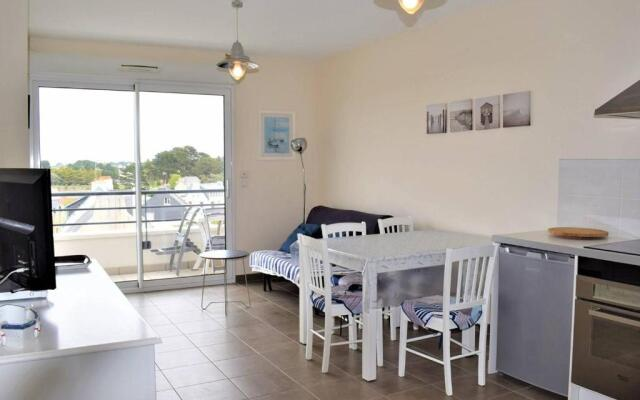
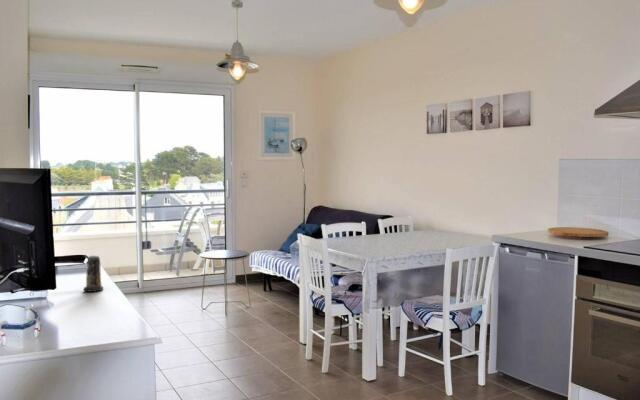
+ candle [83,255,104,293]
